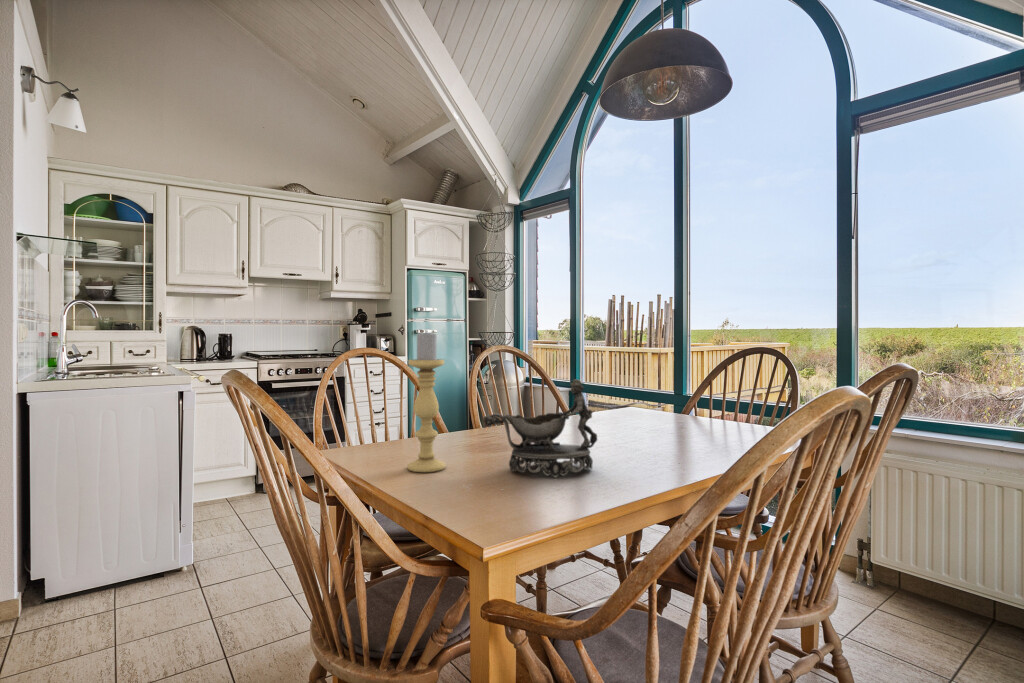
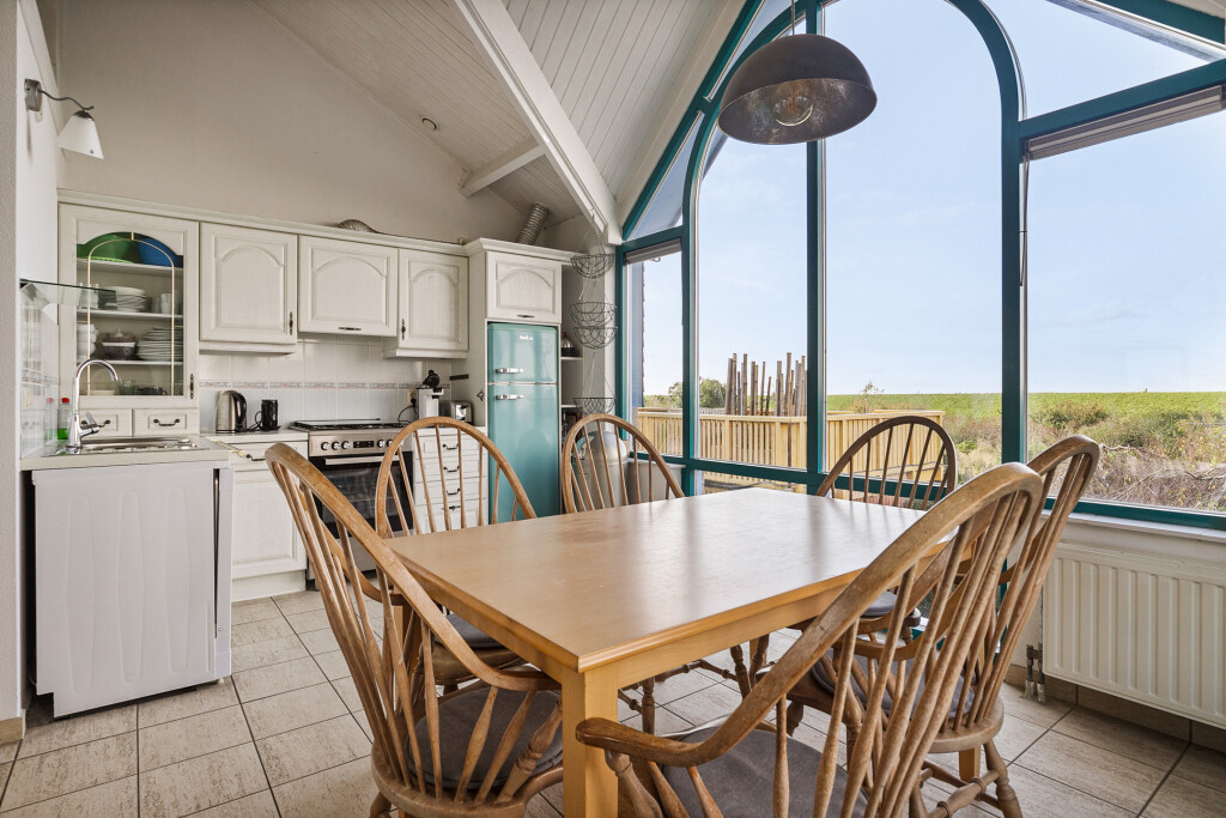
- decorative bowl [482,378,599,479]
- candle holder [406,329,446,473]
